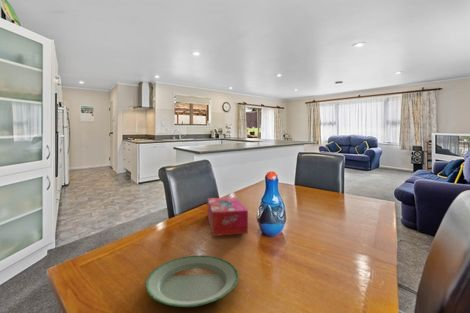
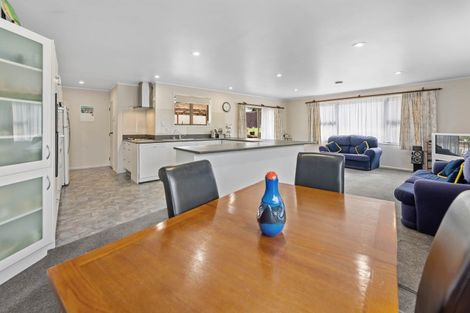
- plate [144,255,240,308]
- tissue box [207,196,249,237]
